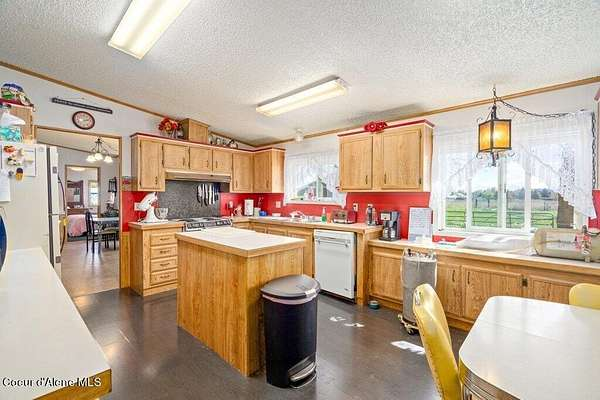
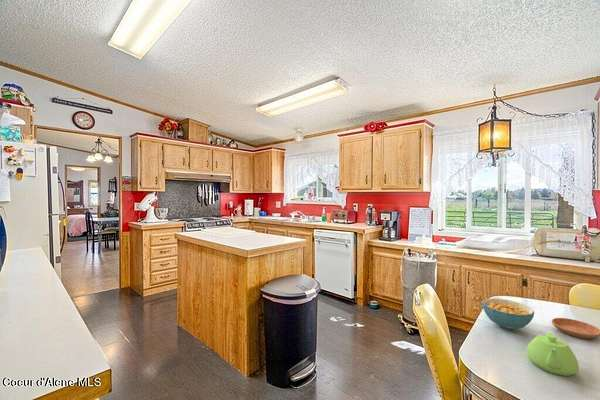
+ saucer [551,317,600,340]
+ cereal bowl [481,297,535,330]
+ teapot [525,331,580,377]
